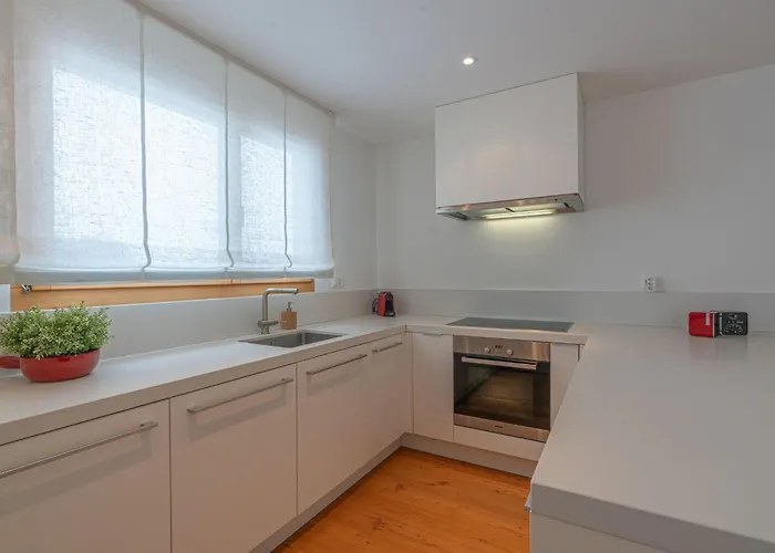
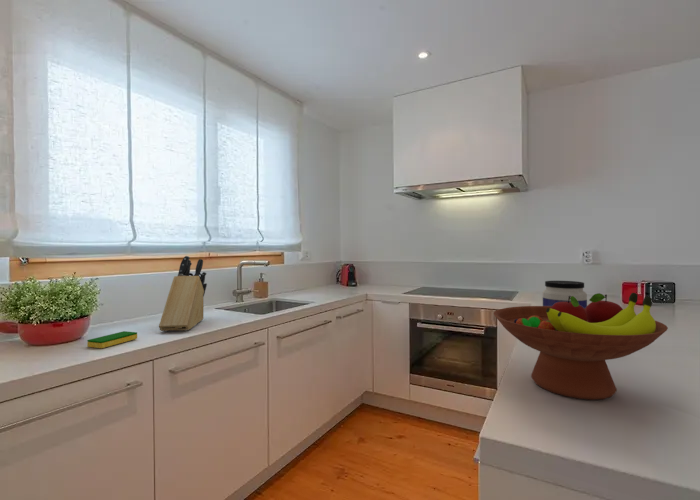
+ jar [542,280,588,308]
+ knife block [158,255,208,332]
+ dish sponge [86,330,138,349]
+ fruit bowl [493,292,669,401]
